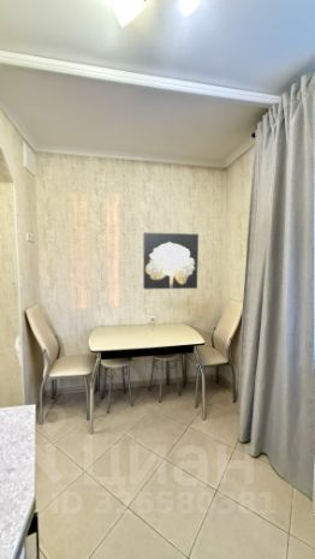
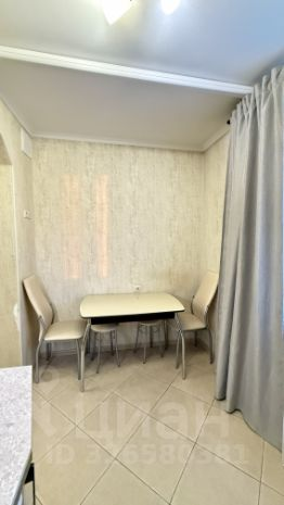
- wall art [142,232,200,290]
